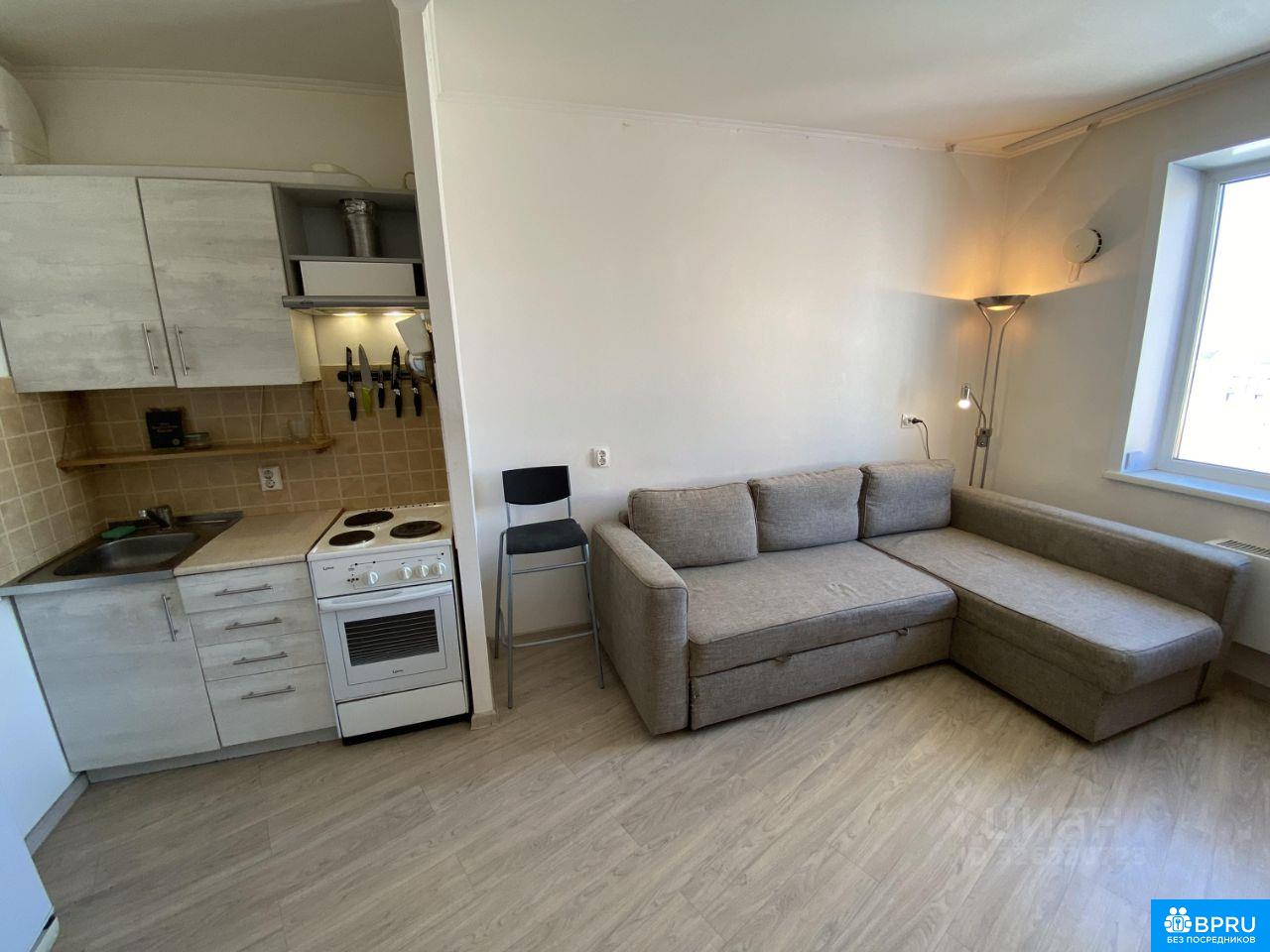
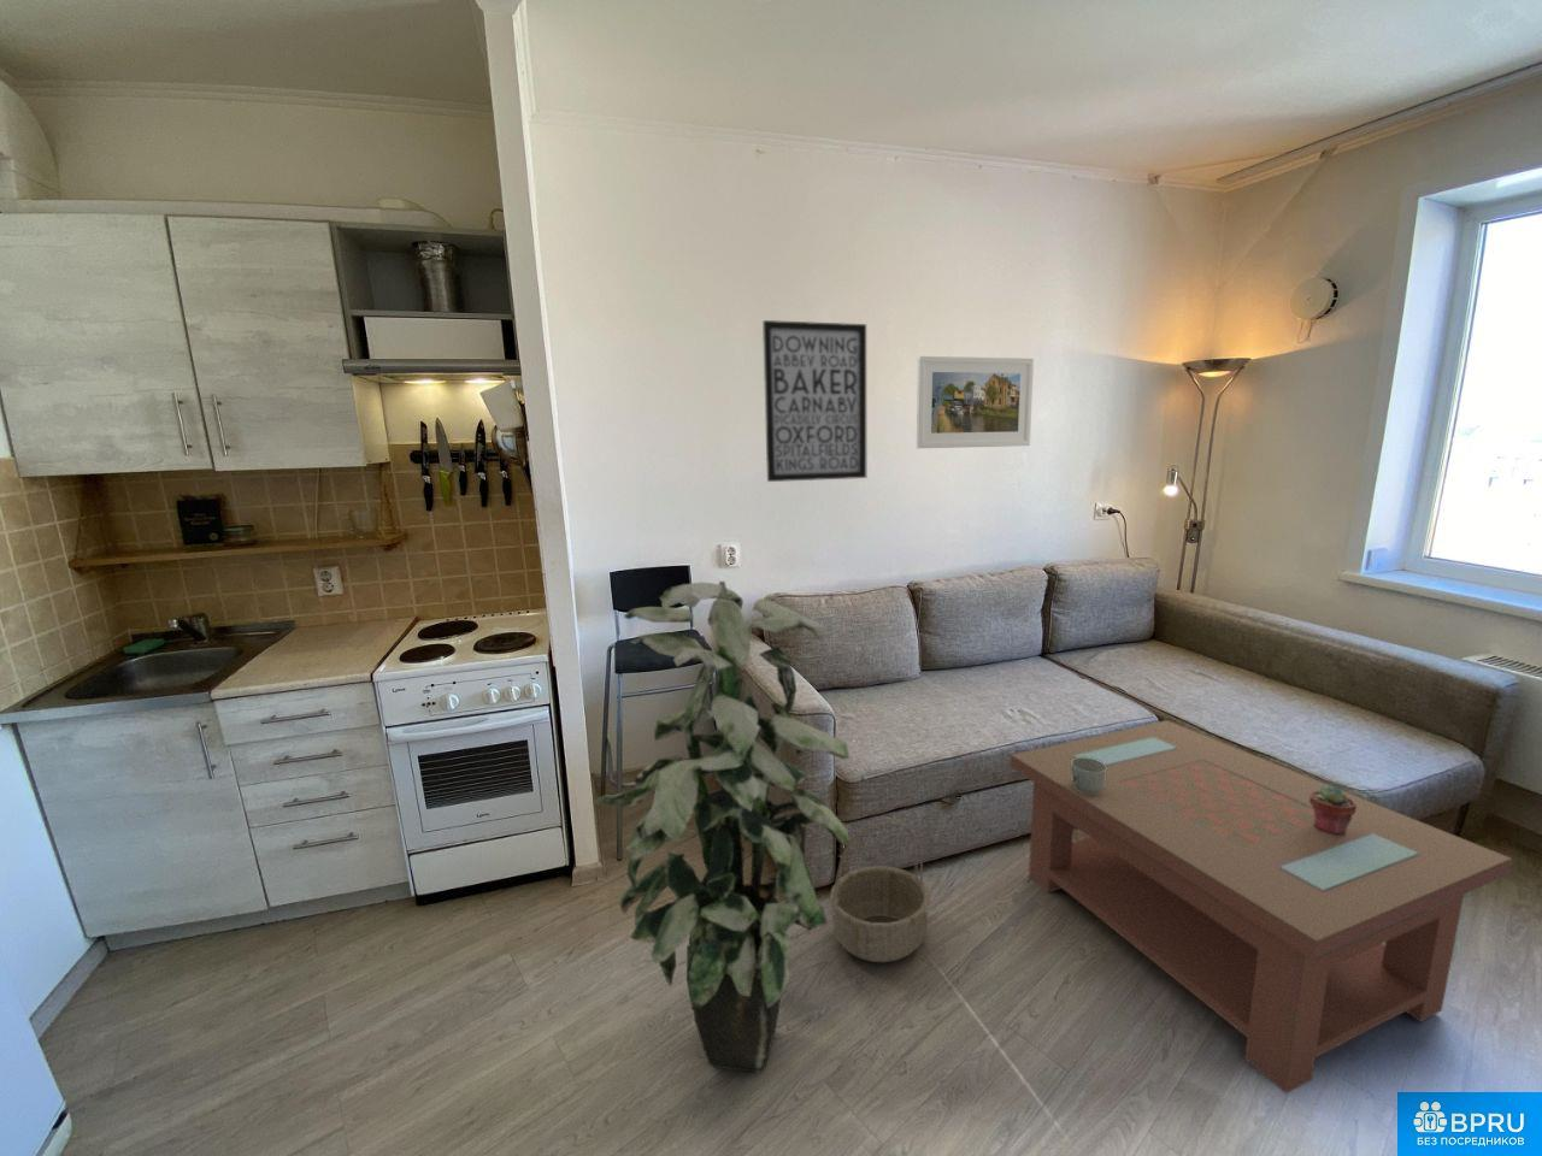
+ mug [1071,758,1107,794]
+ wall art [761,319,867,483]
+ coffee table [1009,719,1513,1094]
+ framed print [915,356,1034,449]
+ potted succulent [1310,786,1356,834]
+ basket [829,816,931,963]
+ indoor plant [591,580,850,1075]
